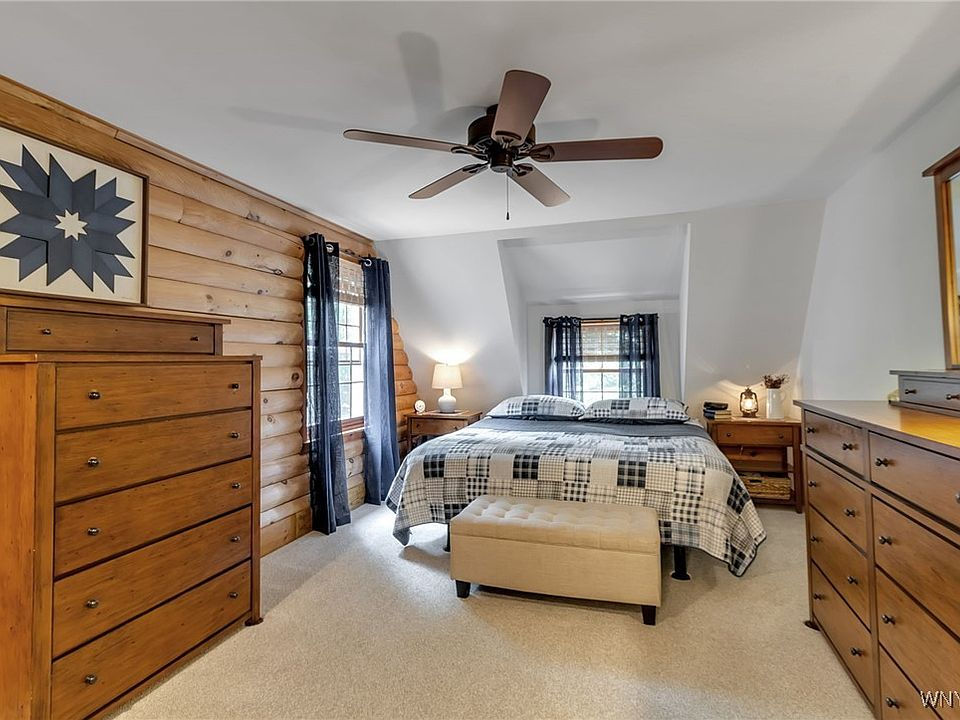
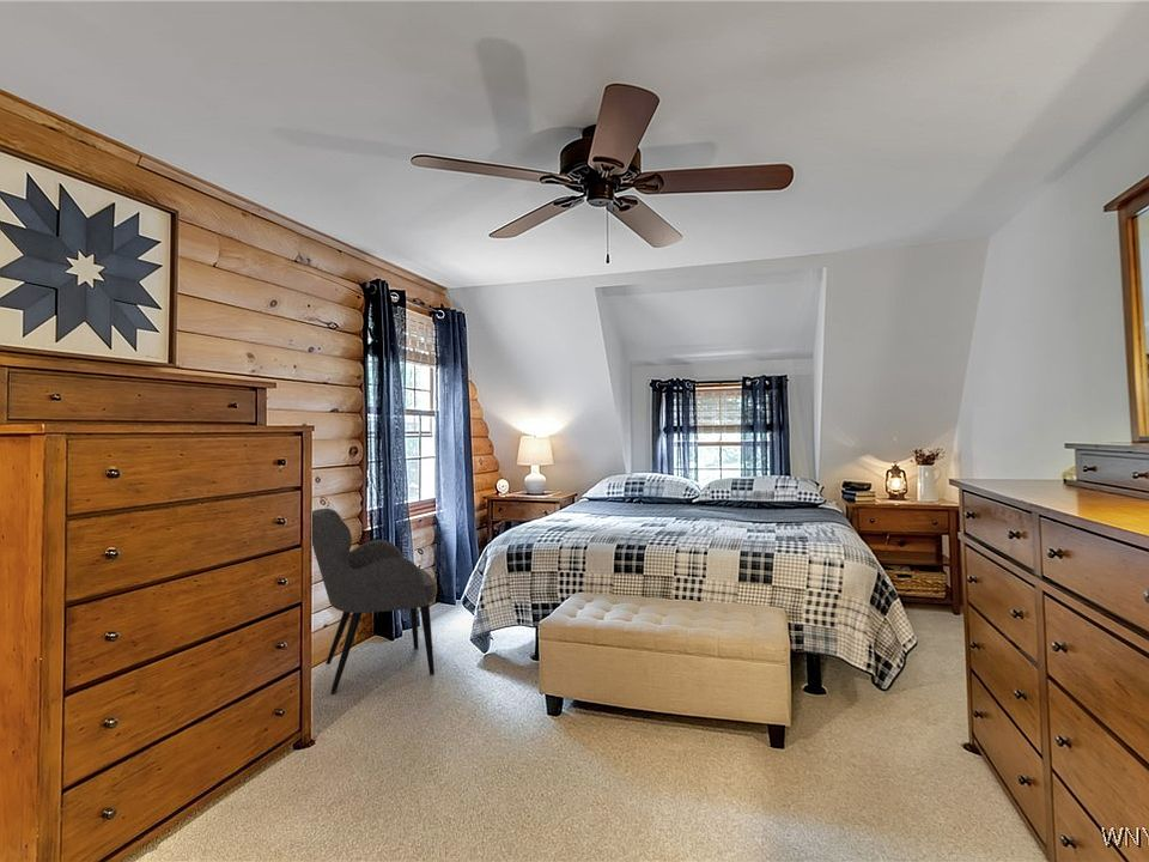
+ armchair [311,508,437,694]
